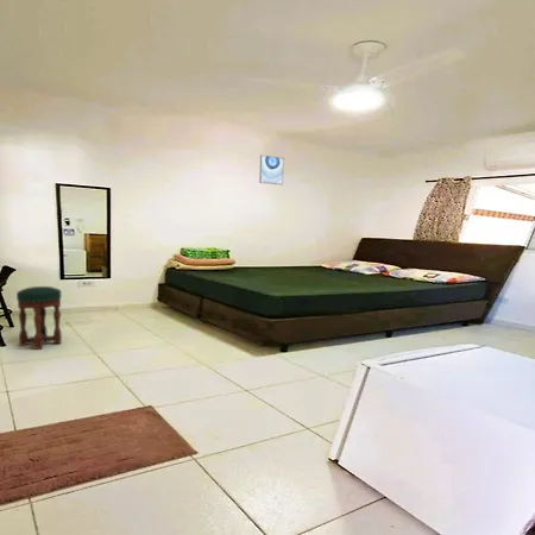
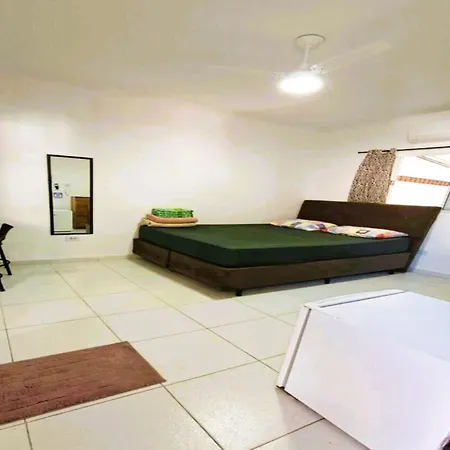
- wall art [258,153,285,185]
- stool [15,285,63,351]
